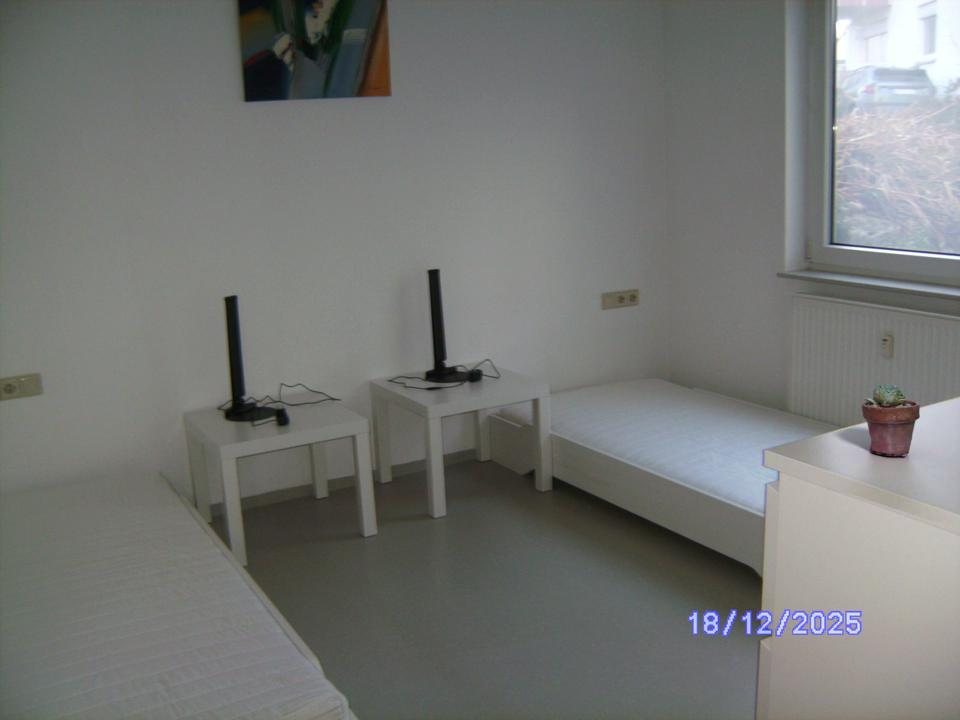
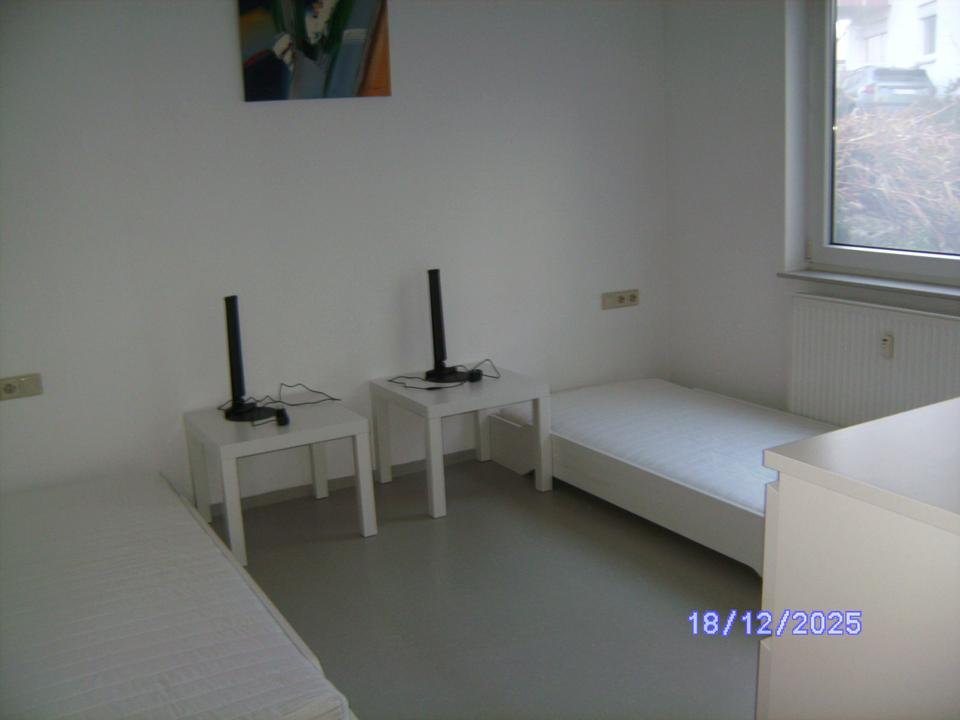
- potted succulent [861,382,921,457]
